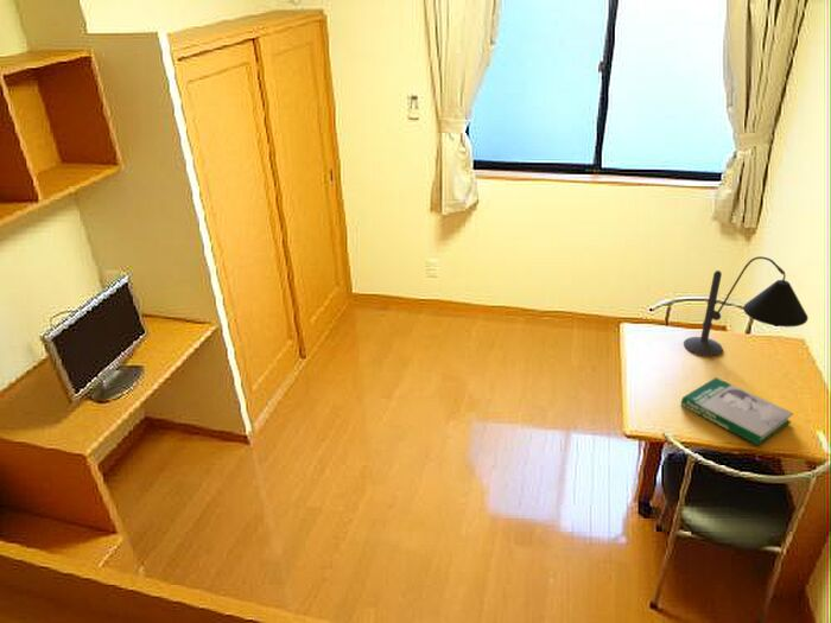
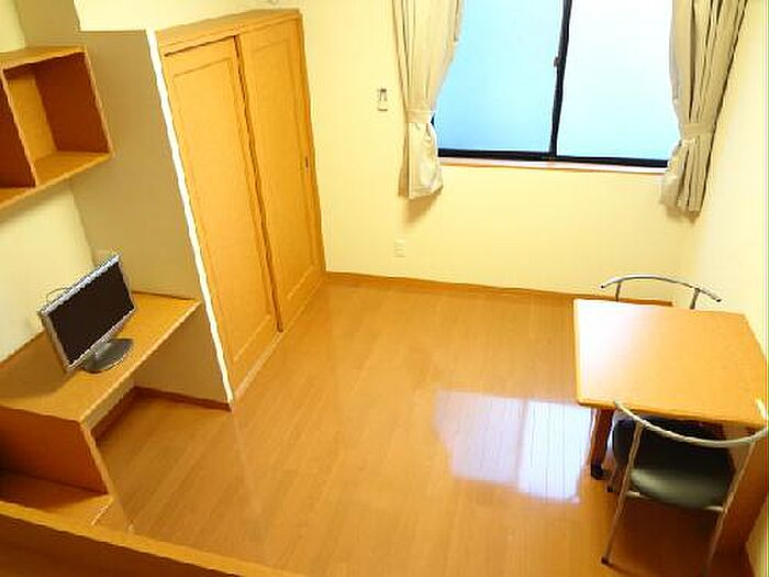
- desk lamp [683,255,810,358]
- book [680,376,795,447]
